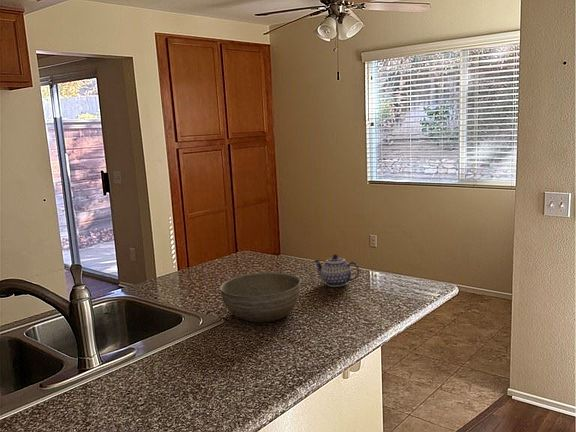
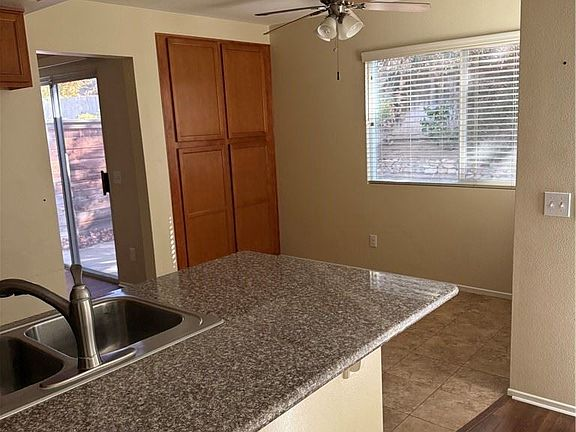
- teapot [312,253,361,288]
- bowl [218,271,302,323]
